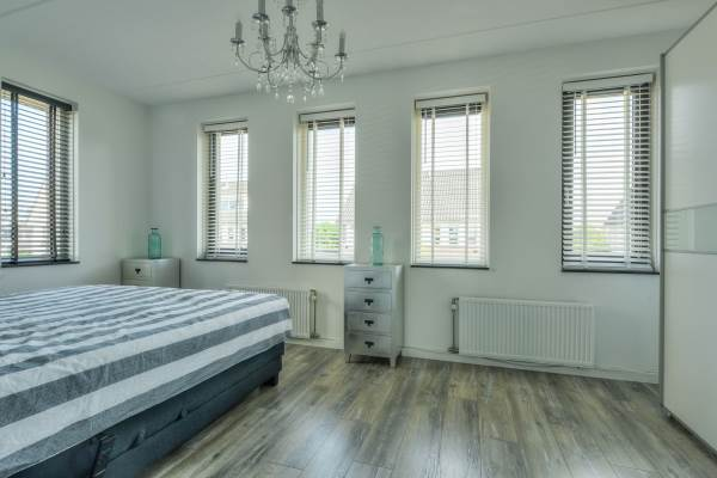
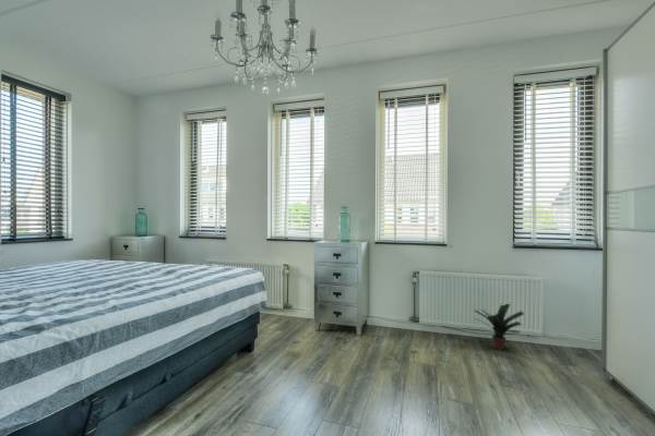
+ potted plant [474,302,525,351]
